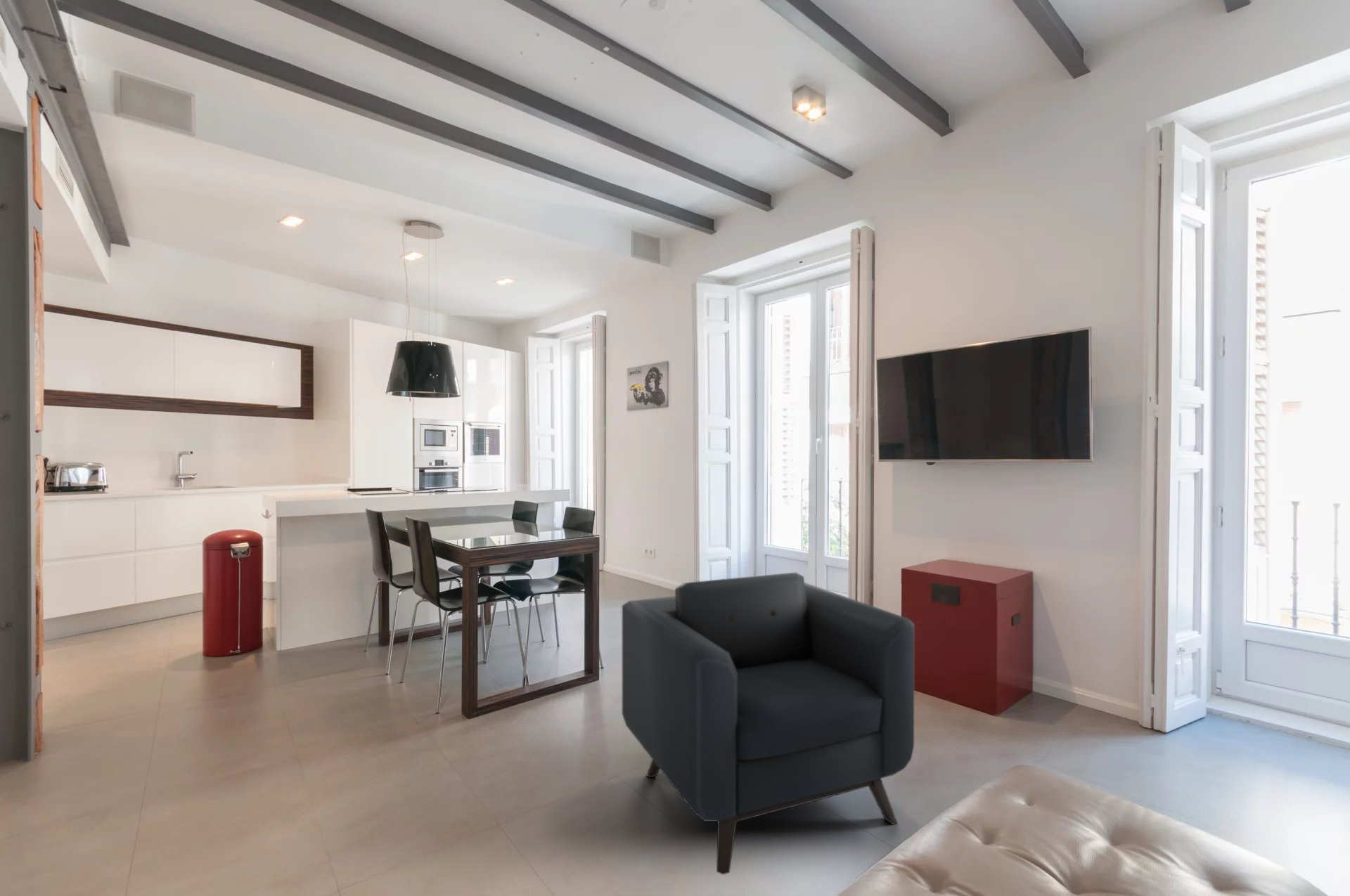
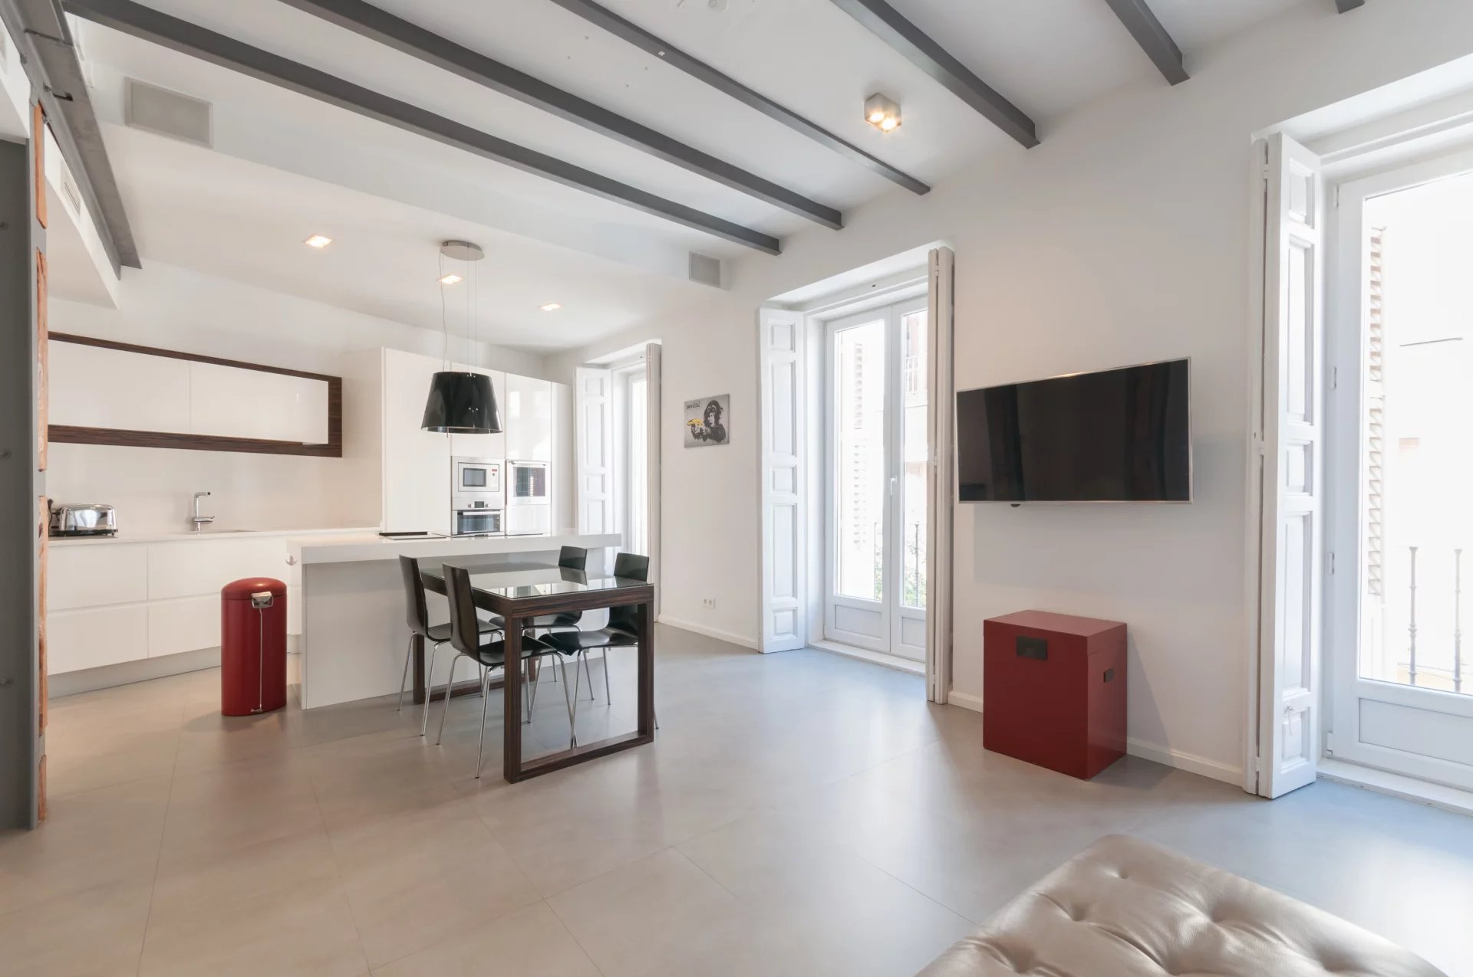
- armchair [622,572,915,876]
